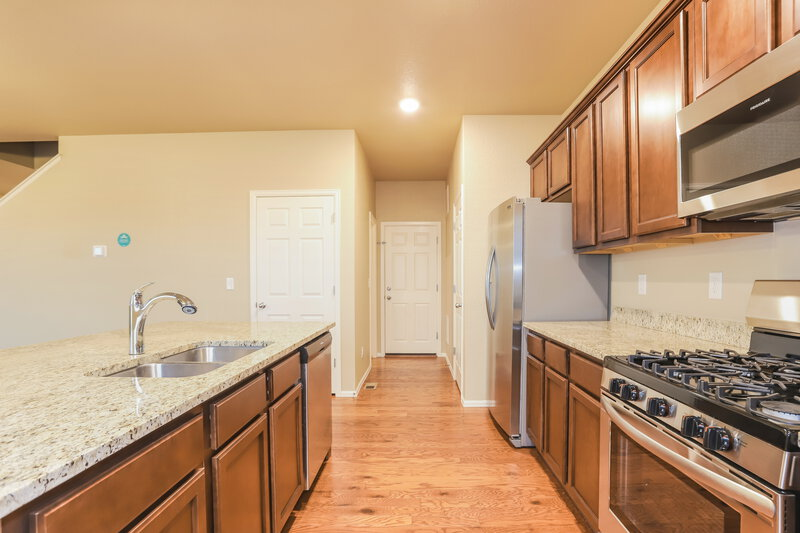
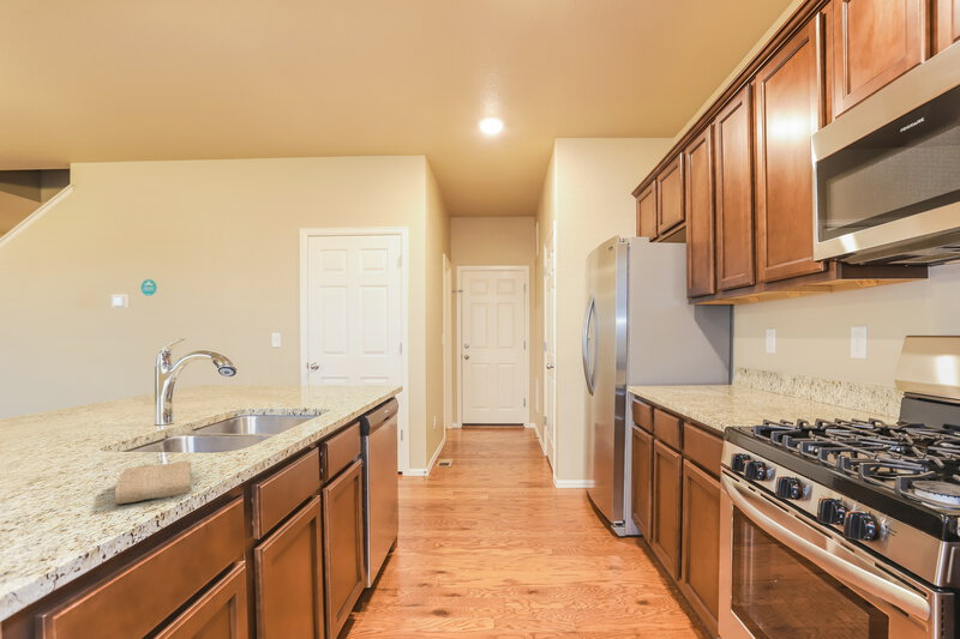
+ washcloth [113,459,192,505]
